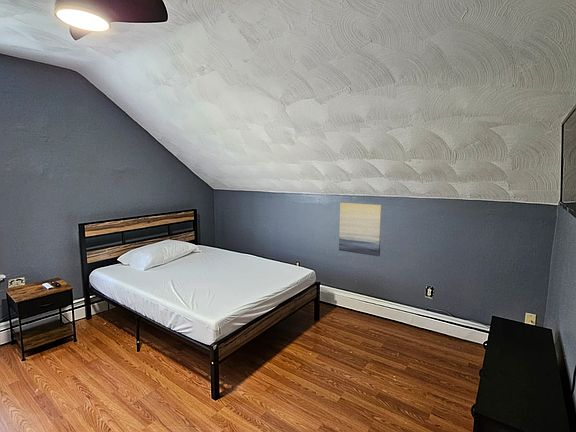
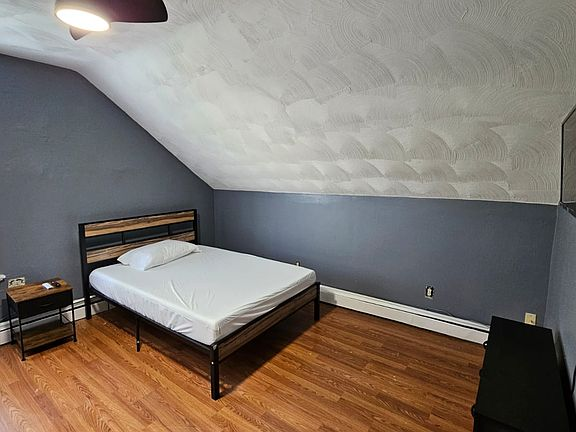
- wall art [338,202,383,257]
